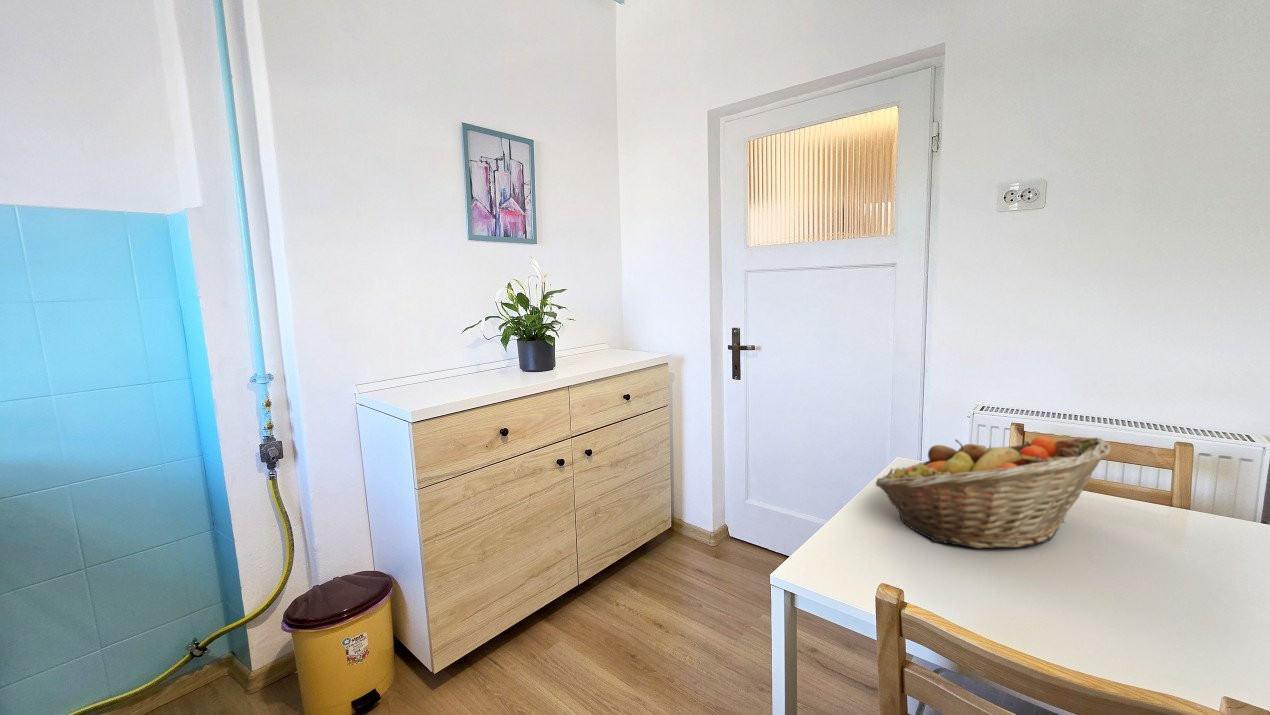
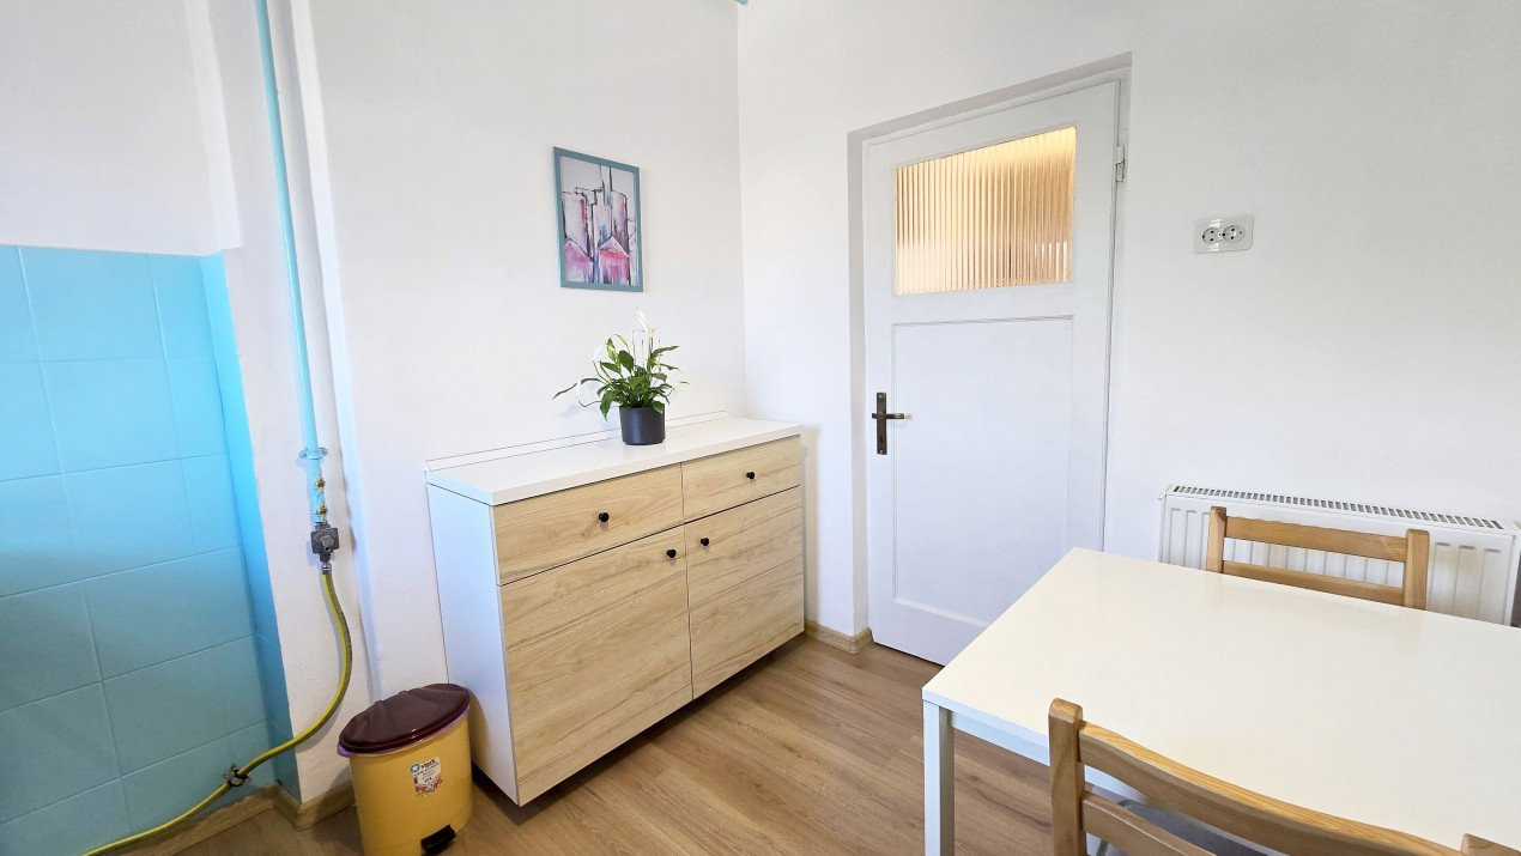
- fruit basket [874,435,1112,550]
